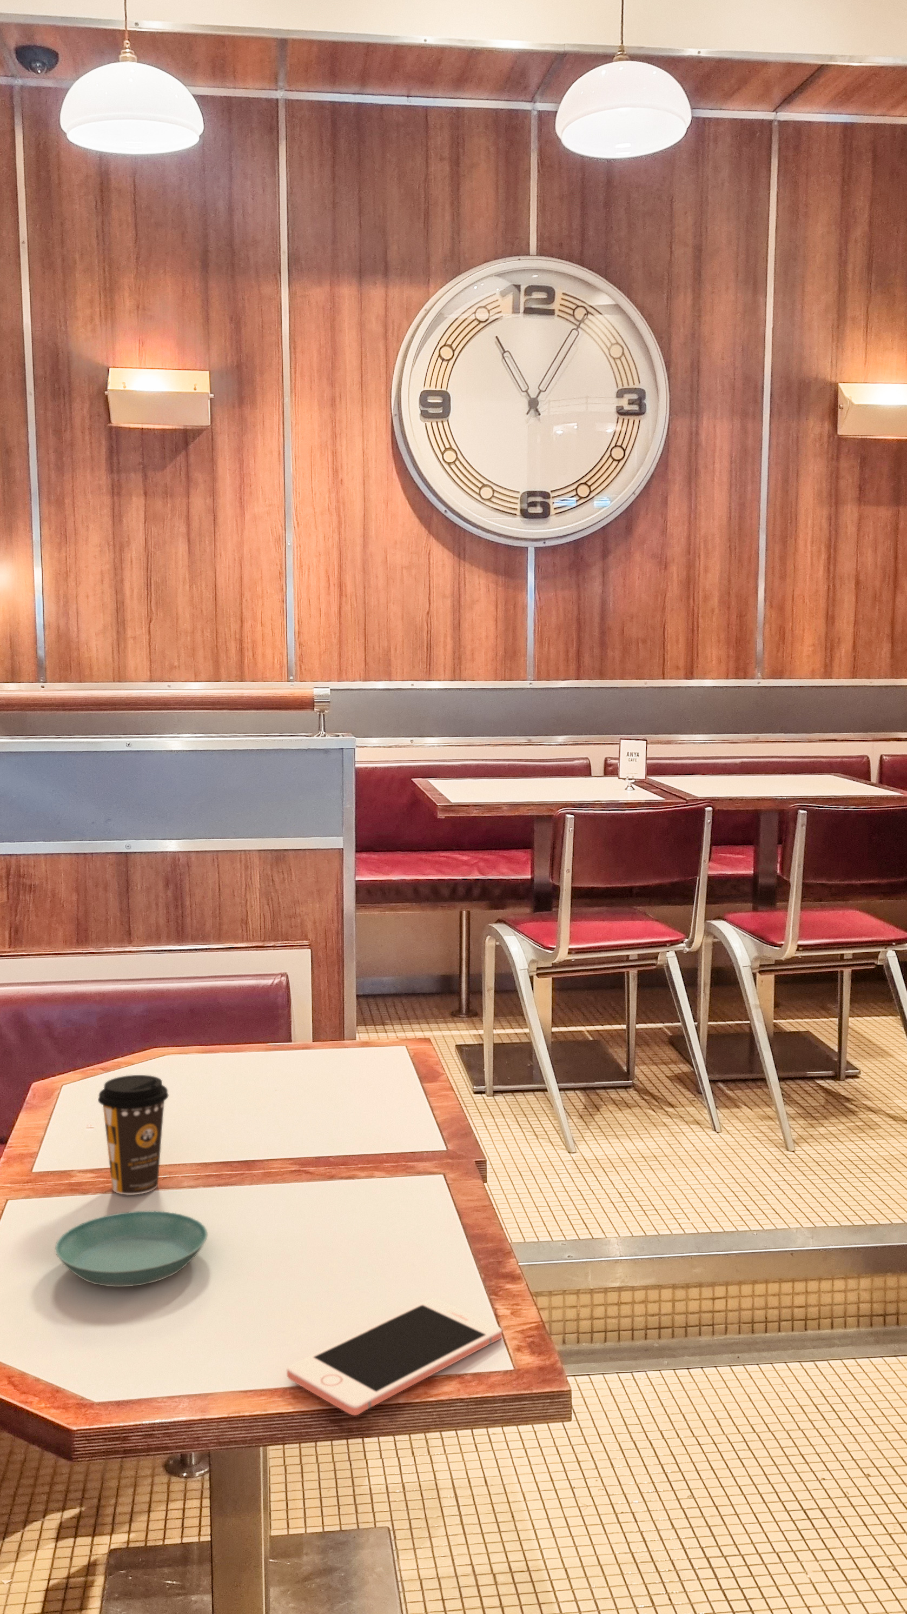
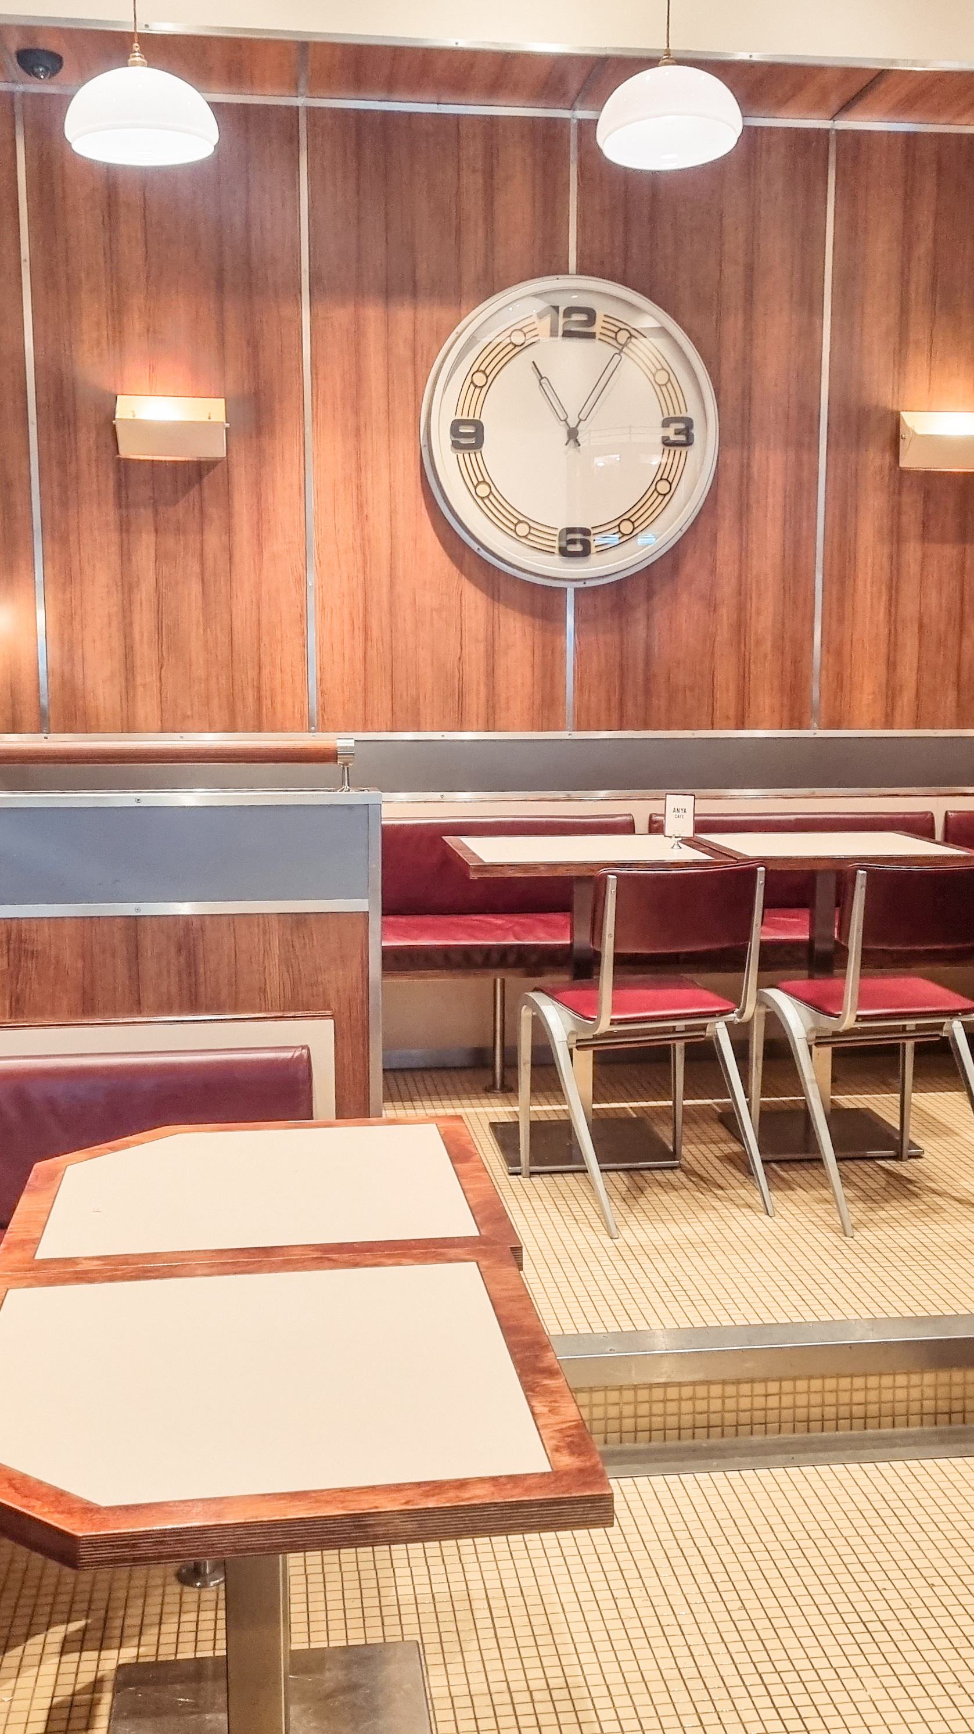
- cell phone [287,1298,502,1416]
- saucer [54,1210,208,1287]
- coffee cup [98,1074,169,1195]
